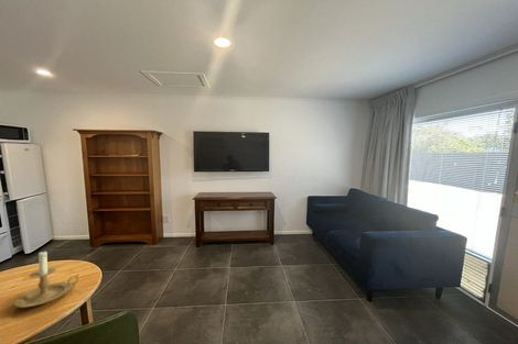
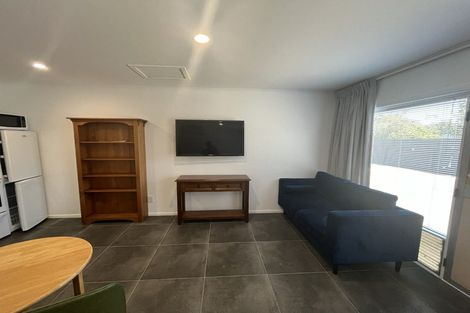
- candle holder [13,249,79,309]
